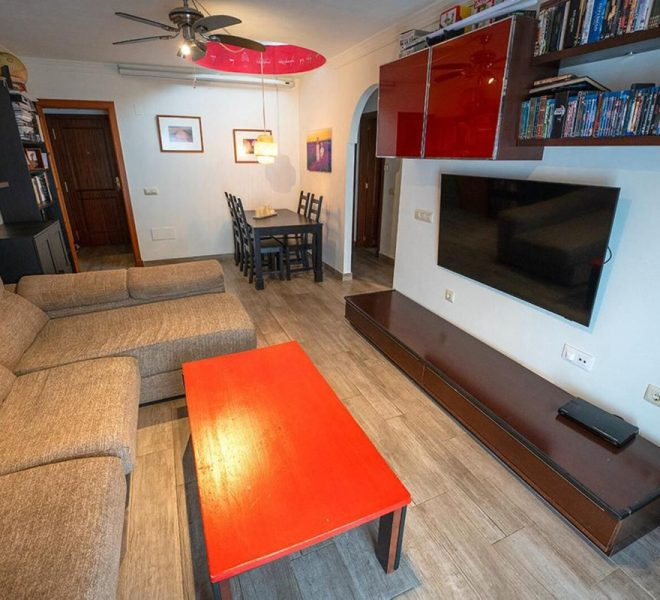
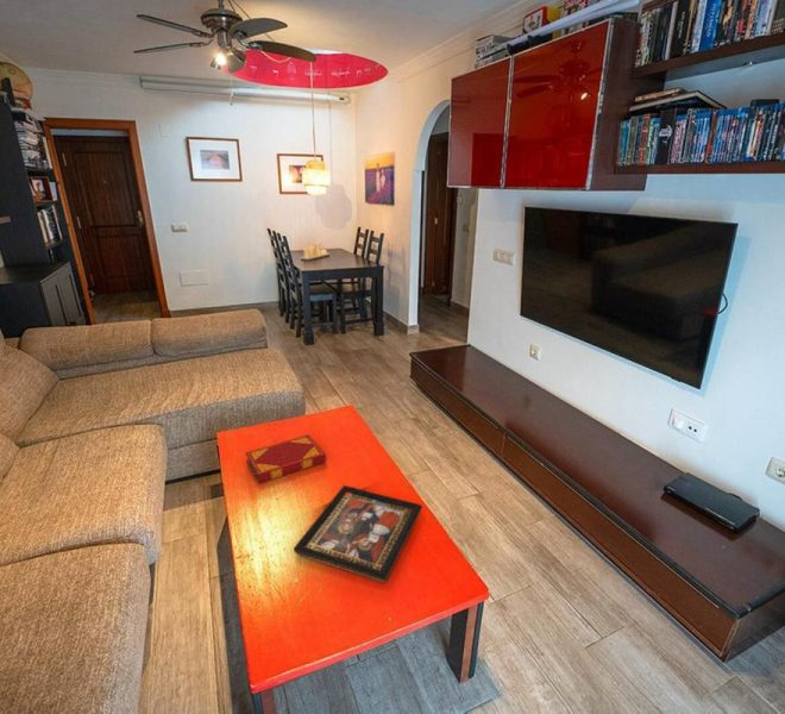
+ hardback book [245,434,327,484]
+ decorative tray [293,484,423,583]
